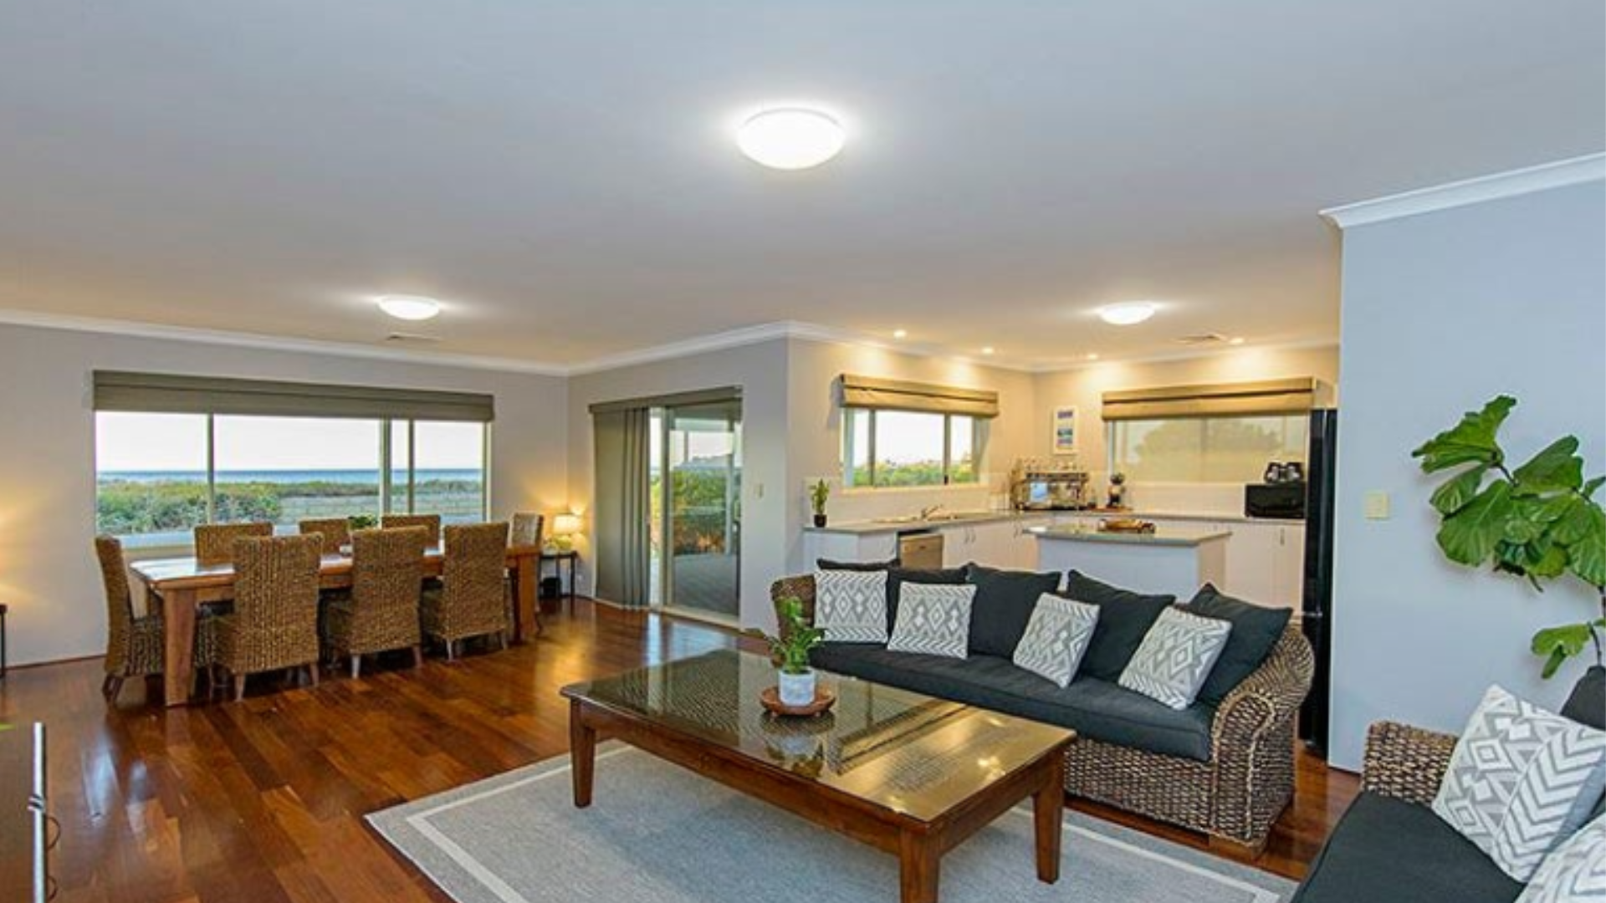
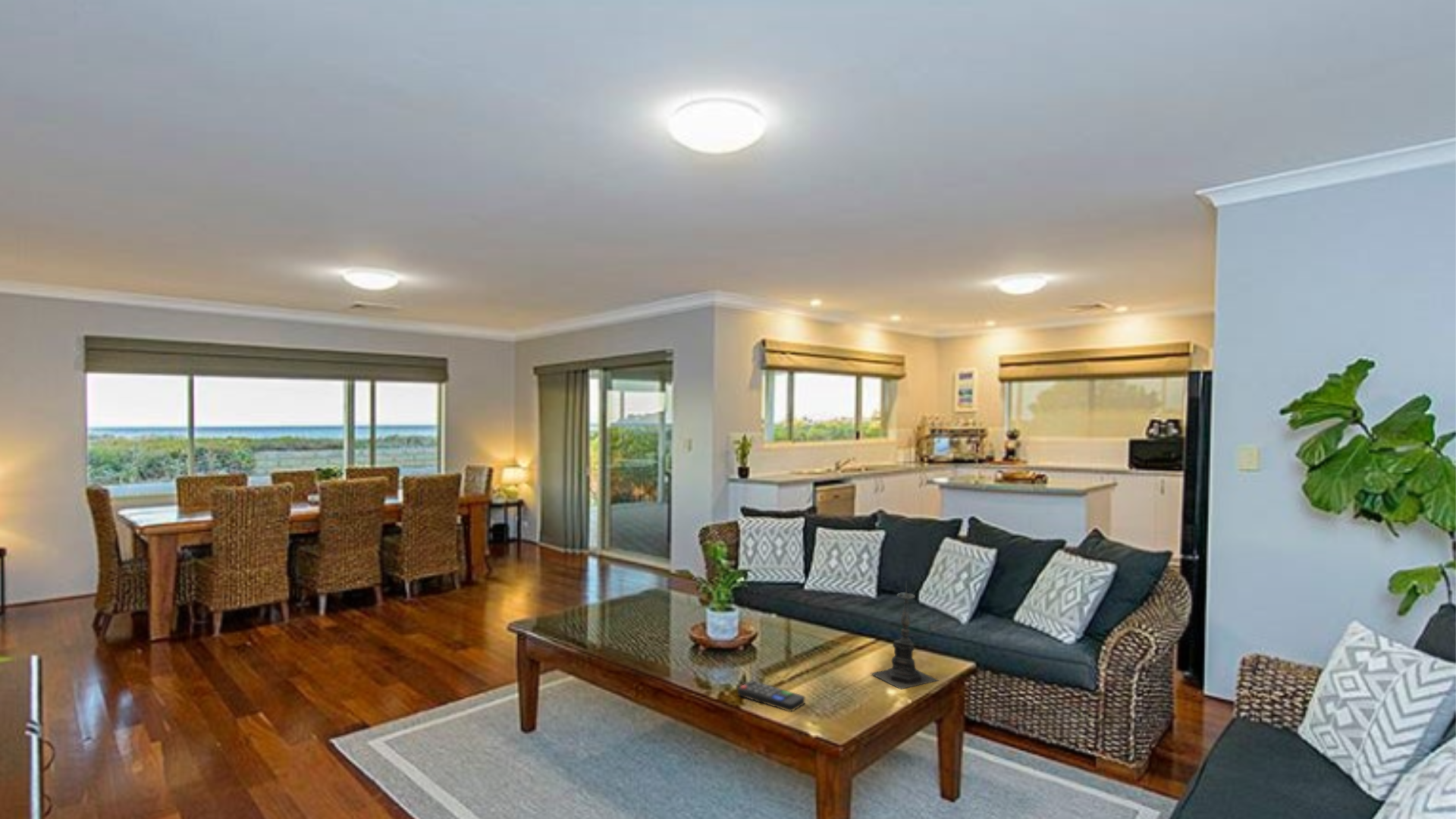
+ candle holder [871,580,939,690]
+ remote control [737,680,805,712]
